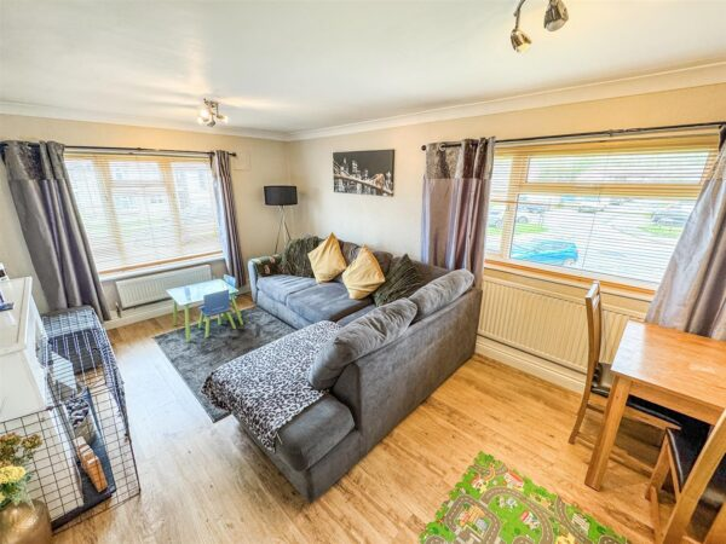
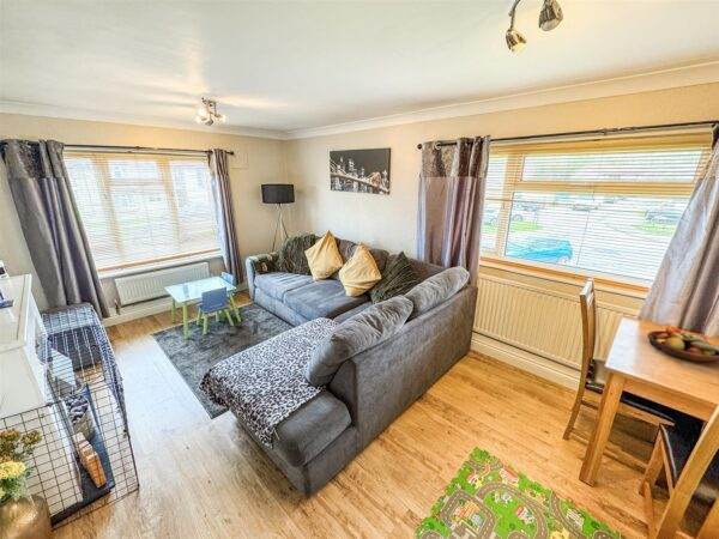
+ fruit bowl [647,326,719,363]
